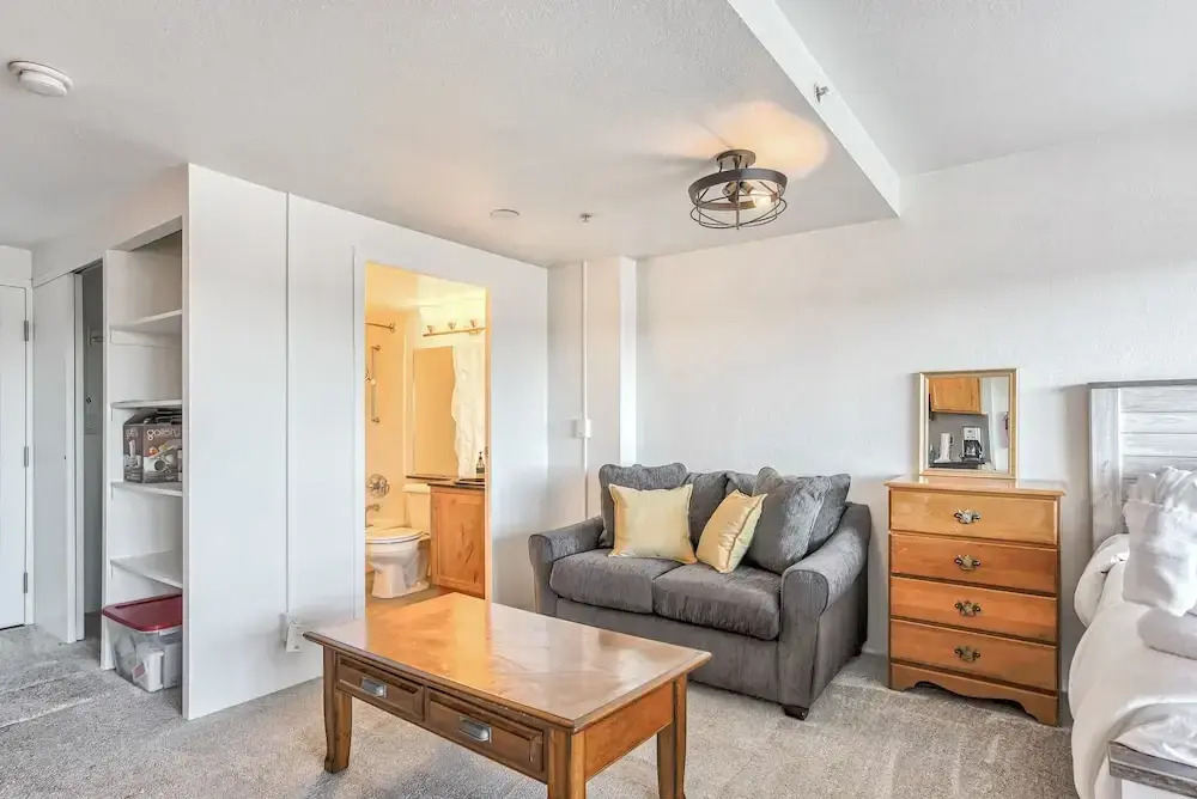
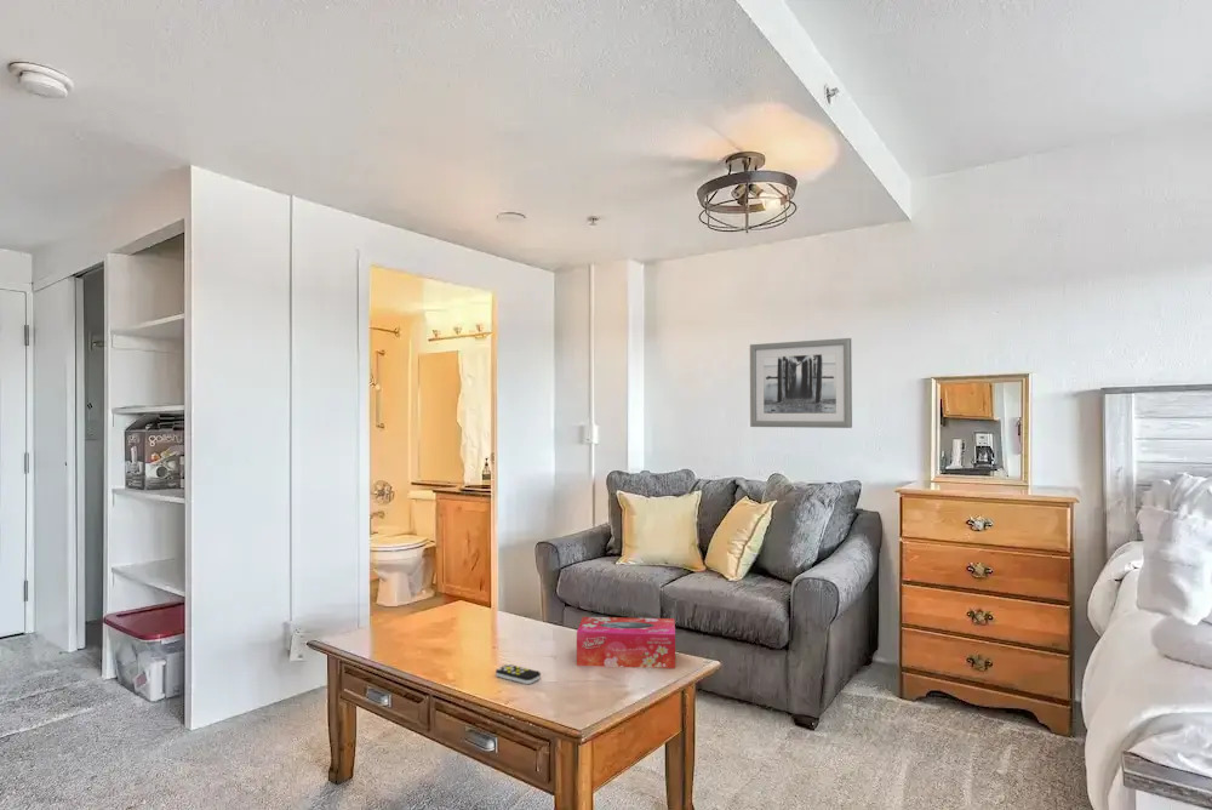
+ remote control [494,663,542,685]
+ tissue box [576,616,676,669]
+ wall art [749,337,853,429]
